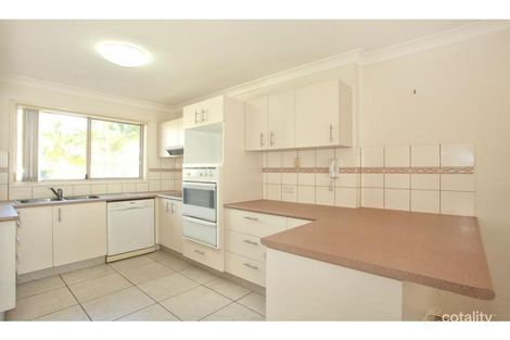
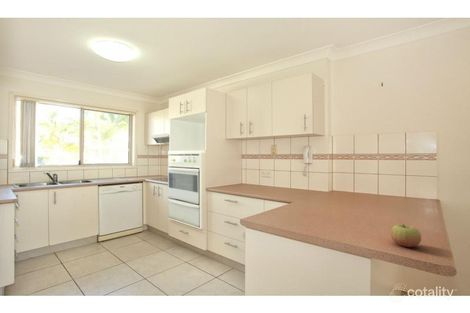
+ apple [389,223,422,248]
